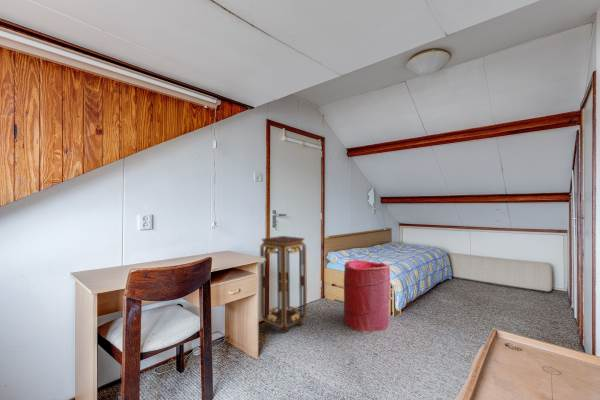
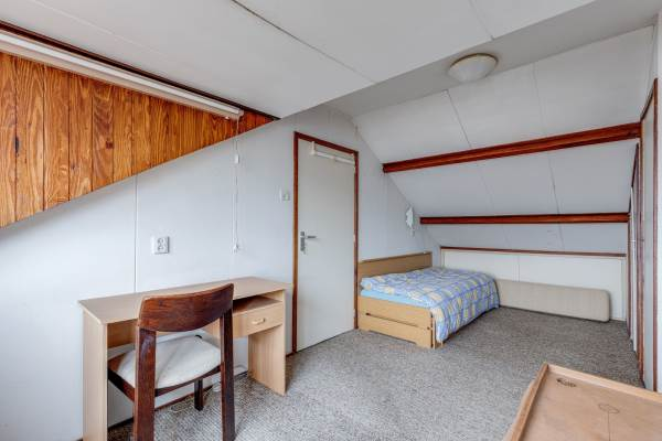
- laundry hamper [343,259,391,334]
- pedestal table [259,235,308,334]
